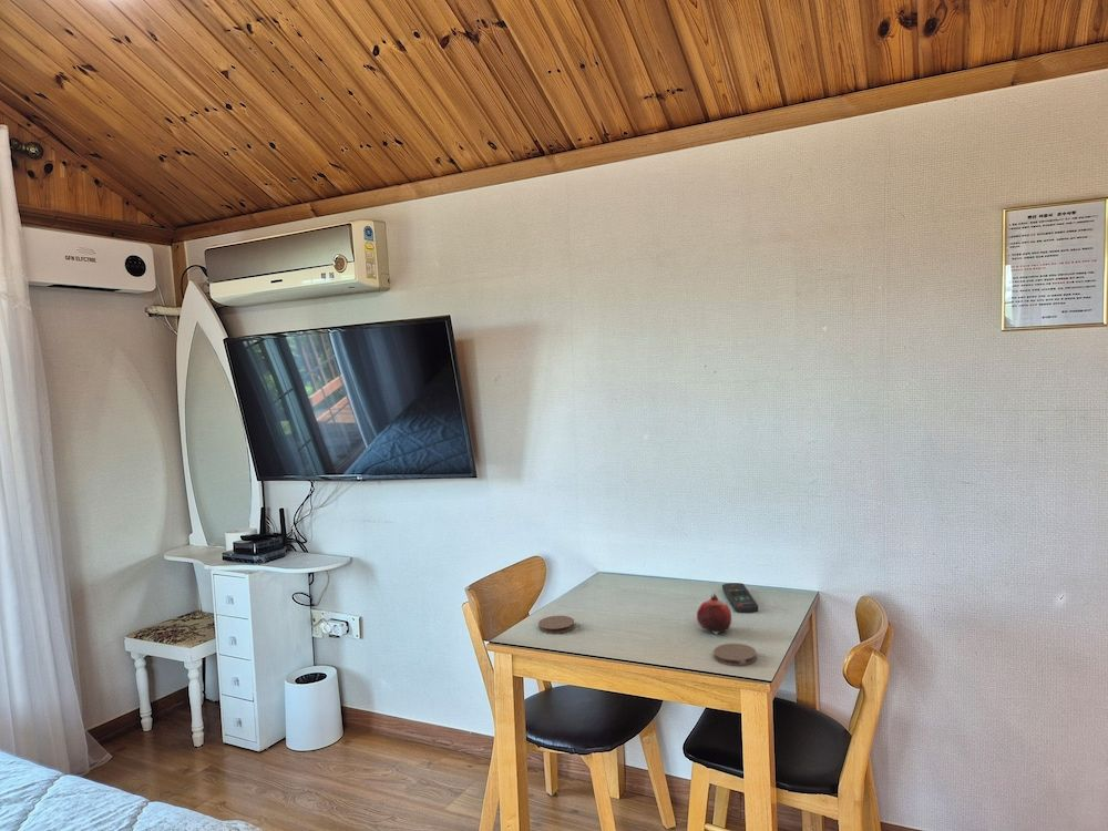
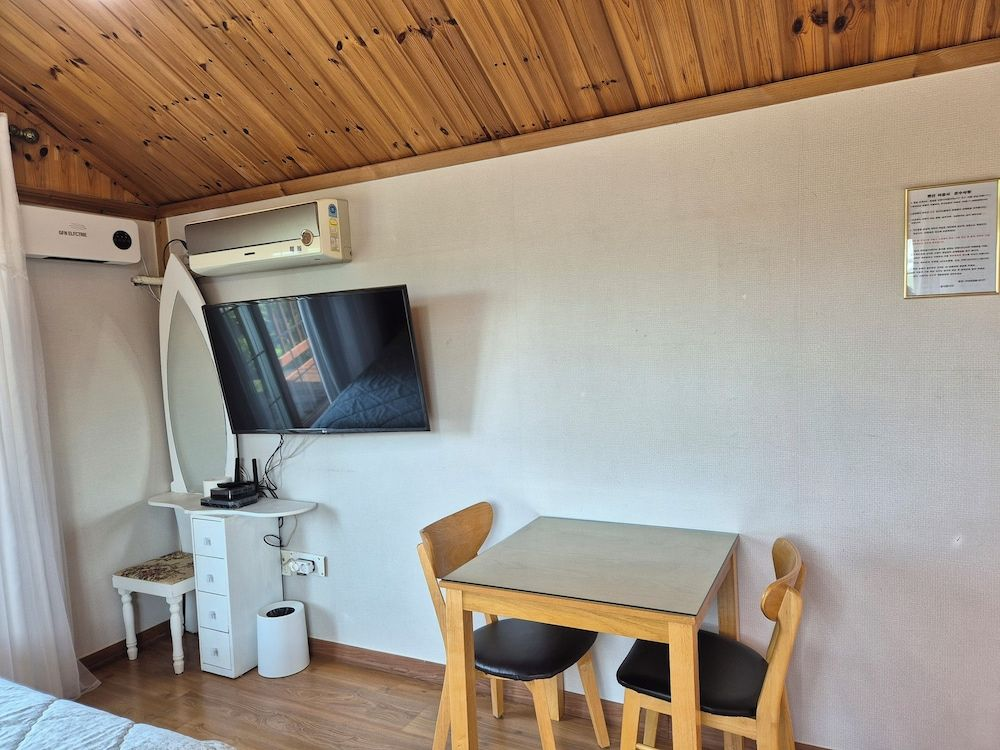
- remote control [721,582,759,614]
- fruit [696,593,732,636]
- coaster [537,615,576,635]
- coaster [712,643,758,667]
